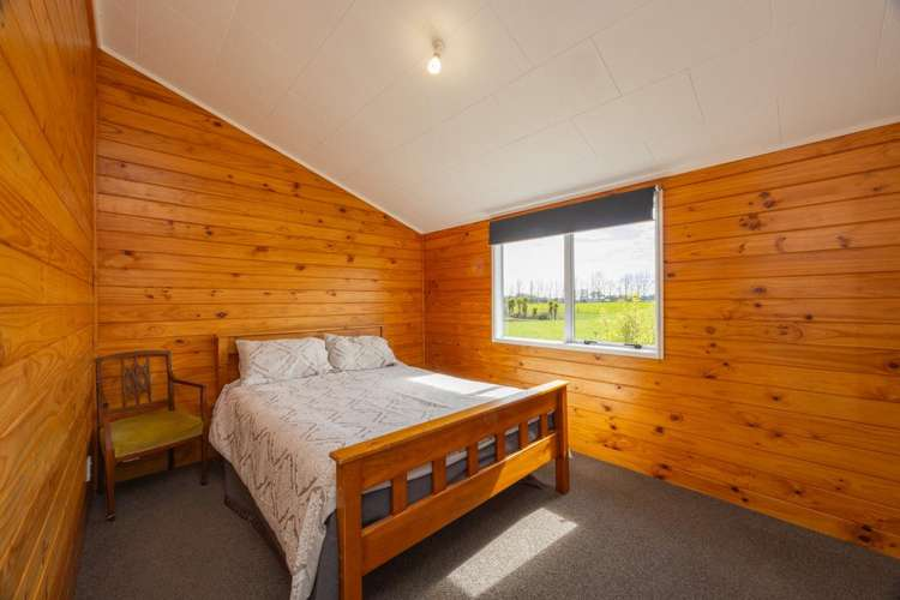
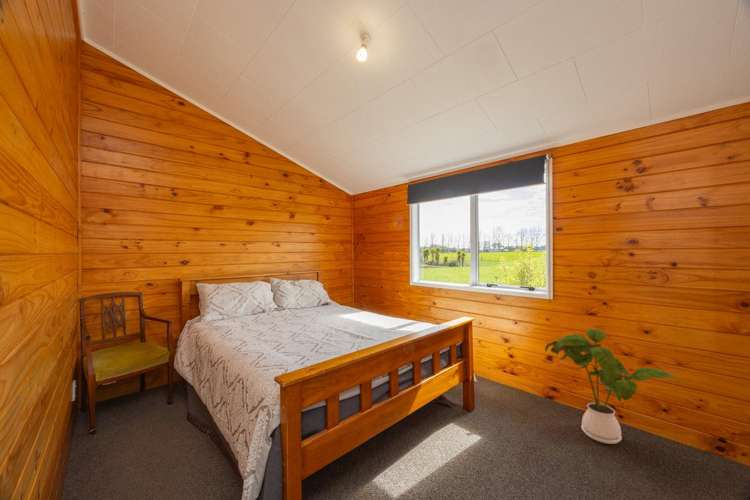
+ house plant [544,328,682,445]
